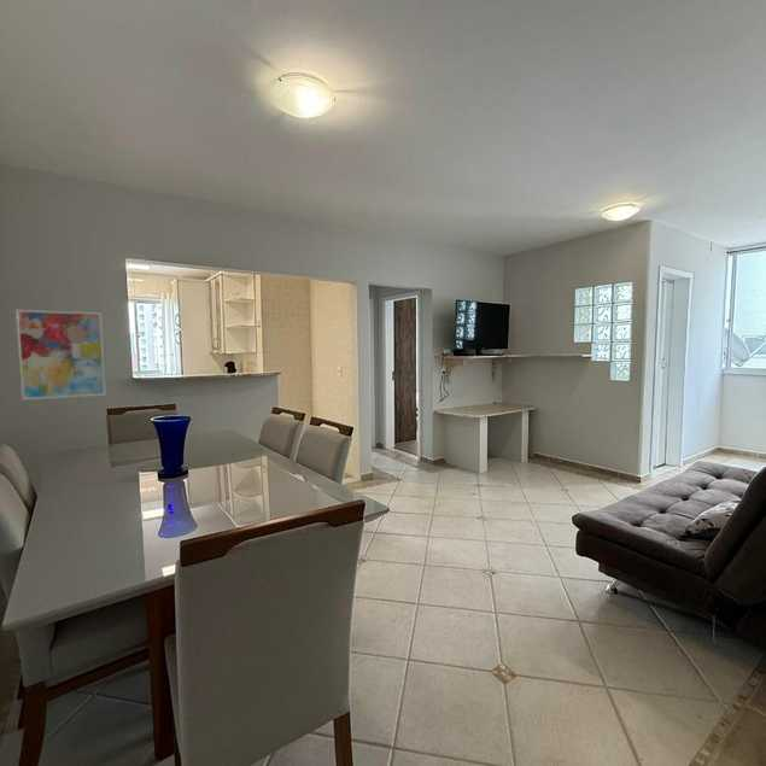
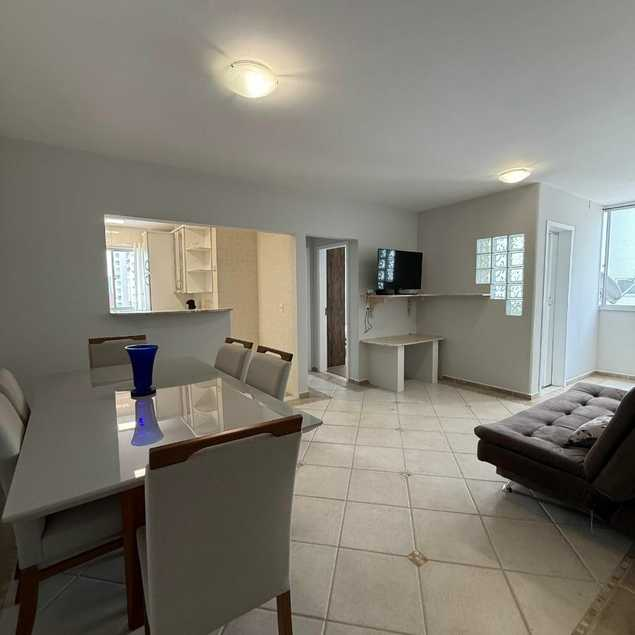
- wall art [14,309,107,402]
